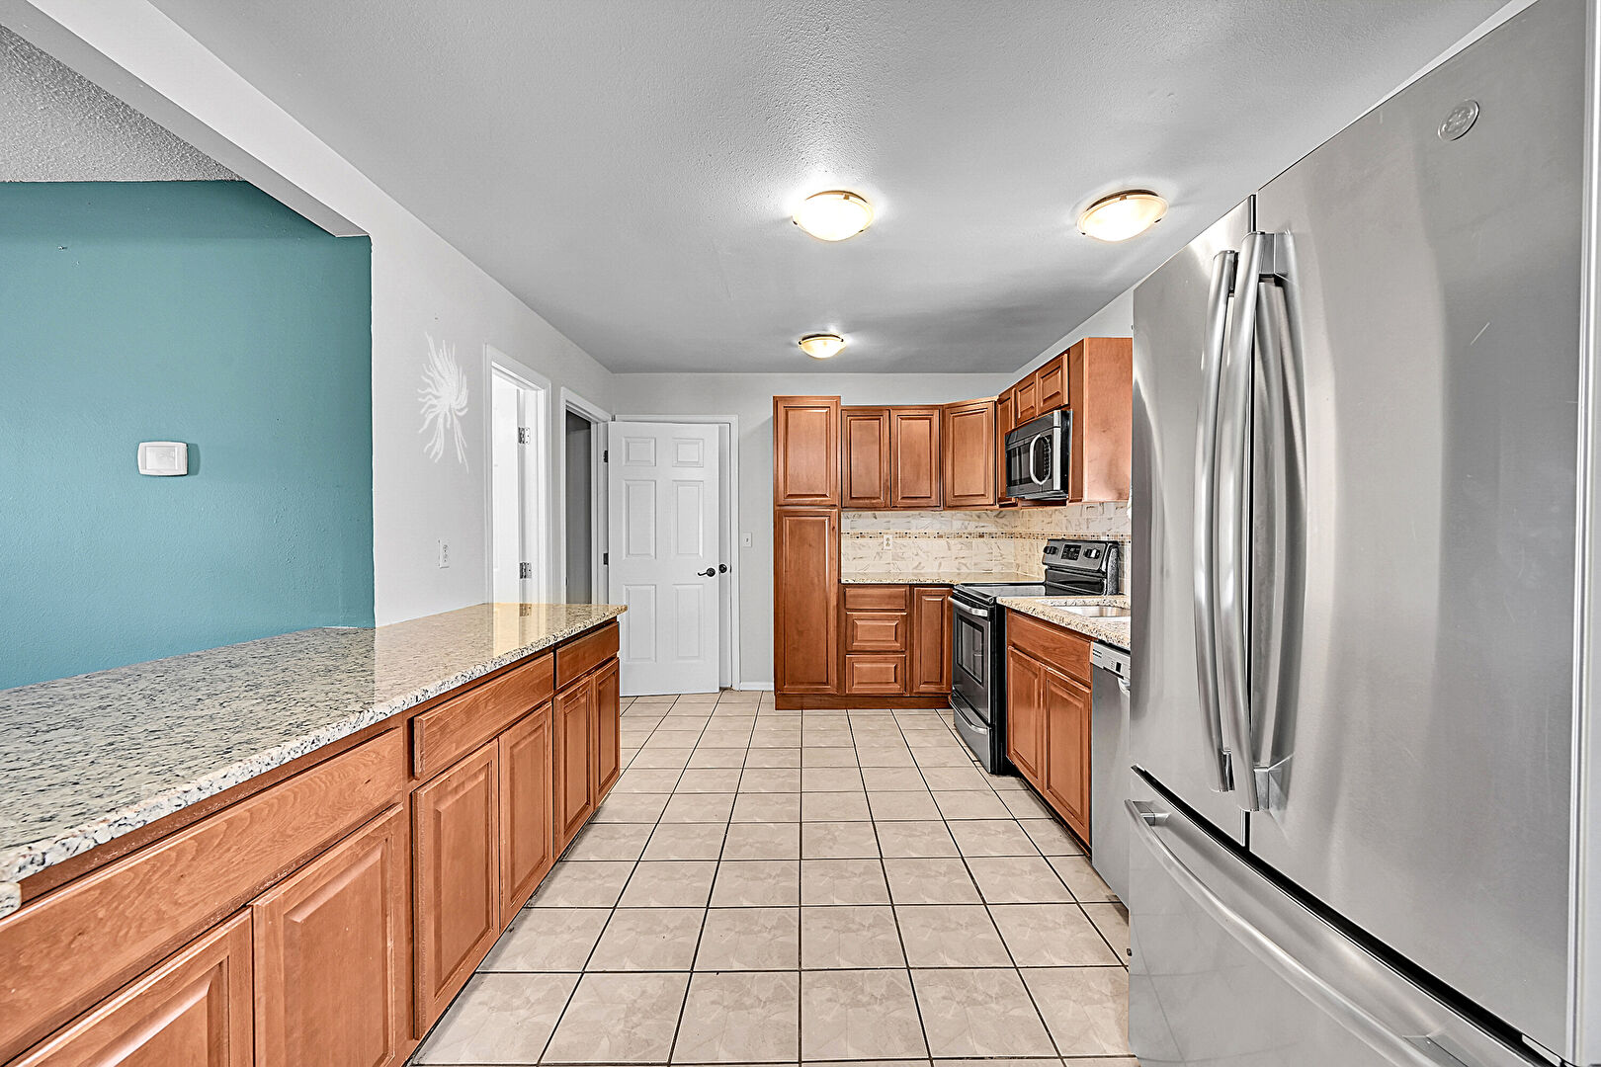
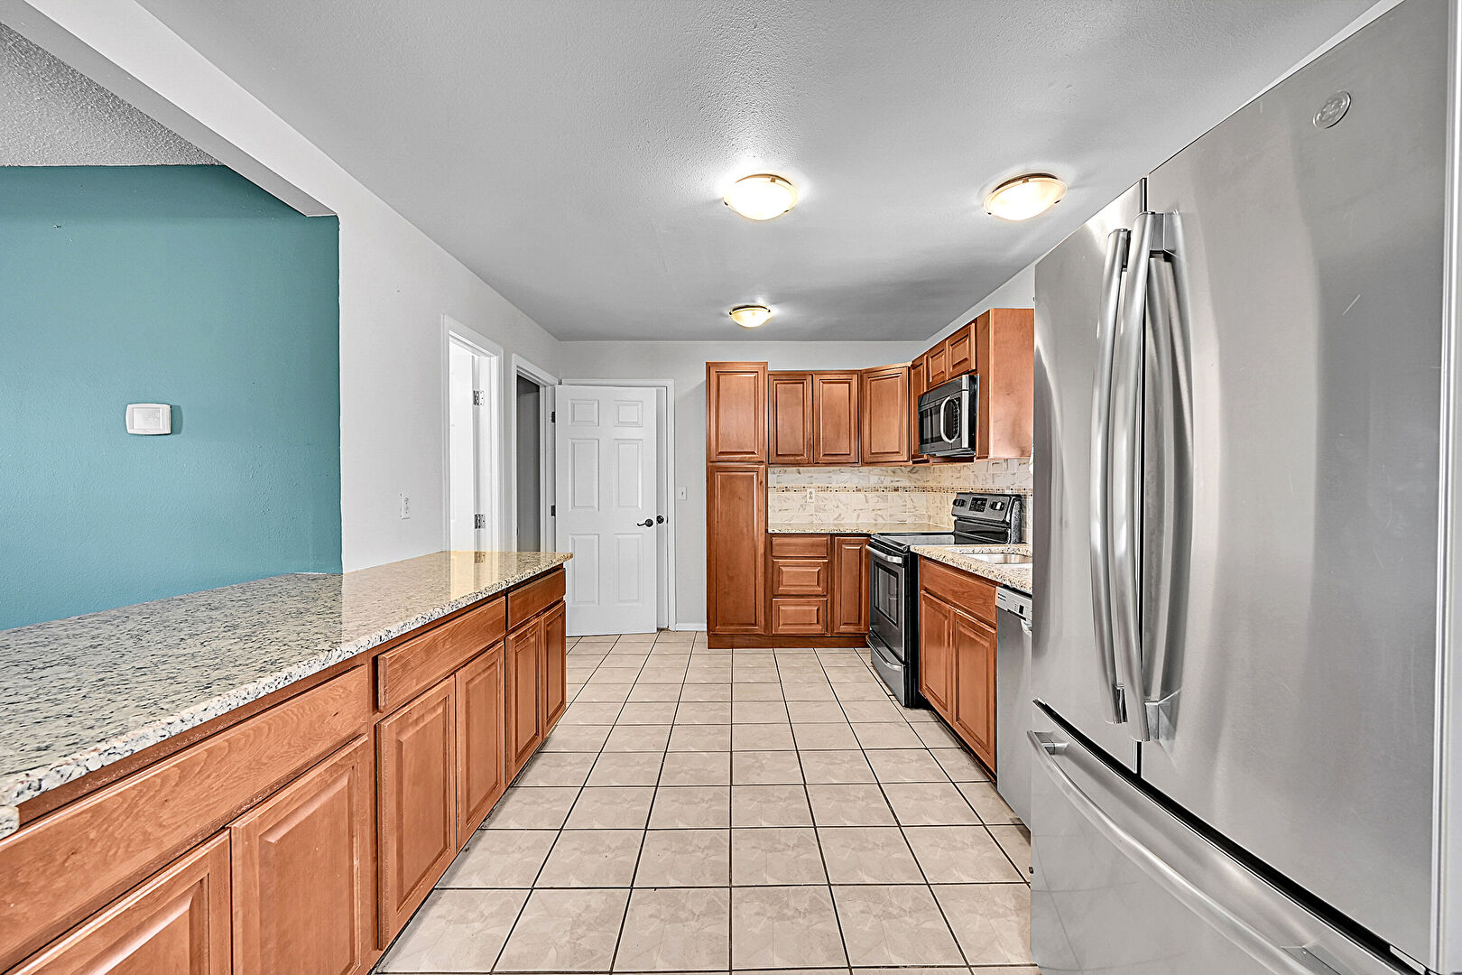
- wall sculpture [417,330,469,474]
